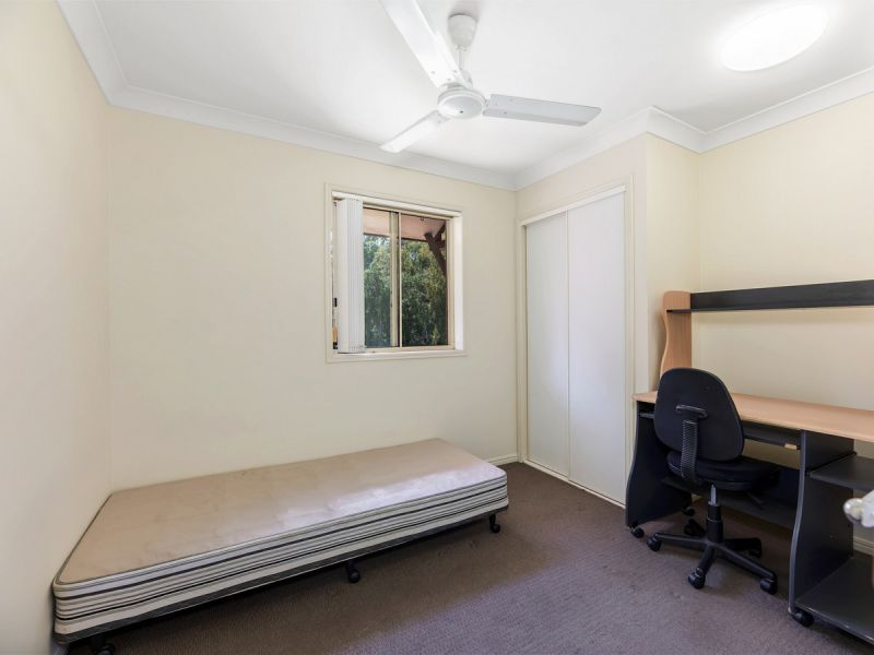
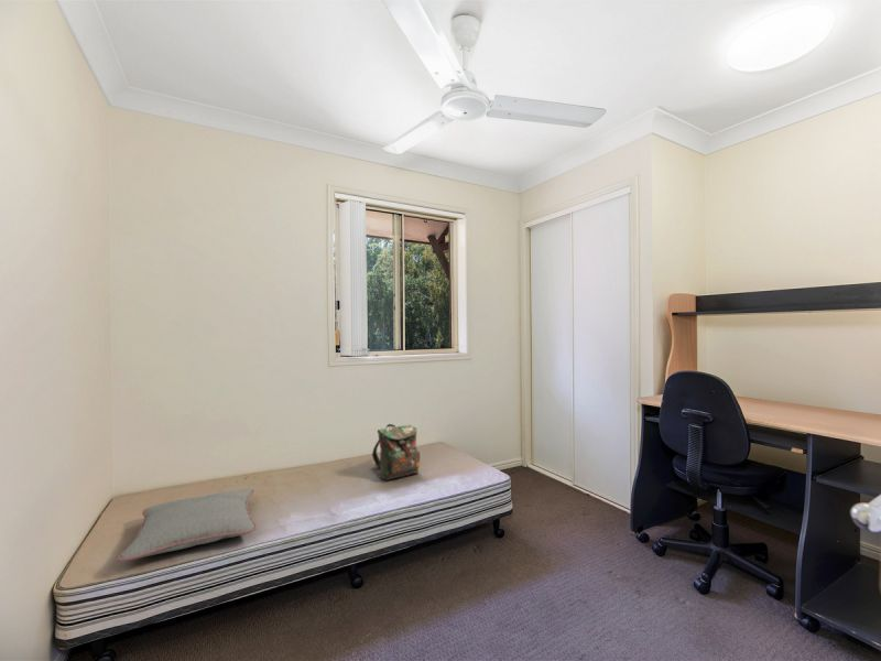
+ pillow [117,488,258,562]
+ backpack [371,423,421,481]
